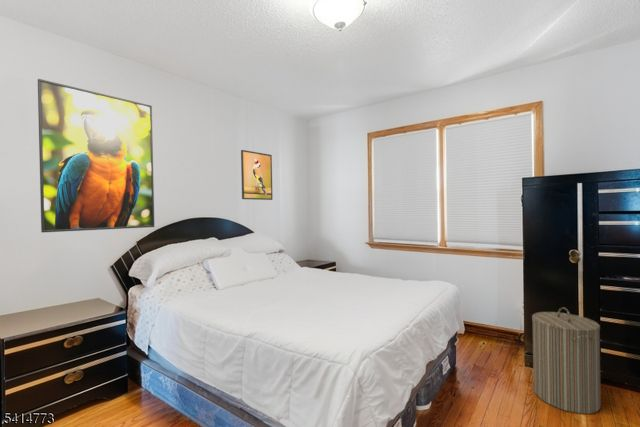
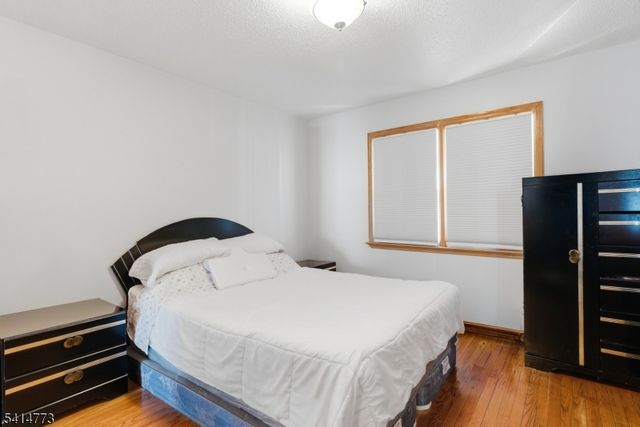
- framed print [240,149,274,201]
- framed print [37,78,155,233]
- laundry hamper [531,306,602,415]
